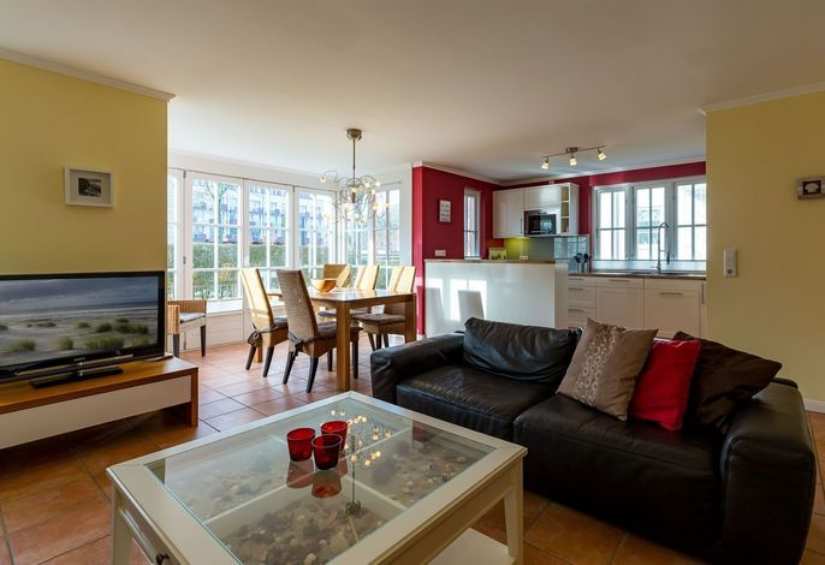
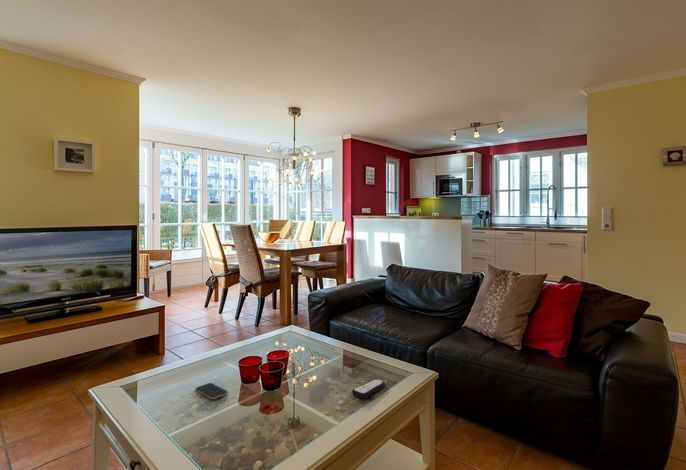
+ remote control [351,378,386,399]
+ smartphone [195,382,229,400]
